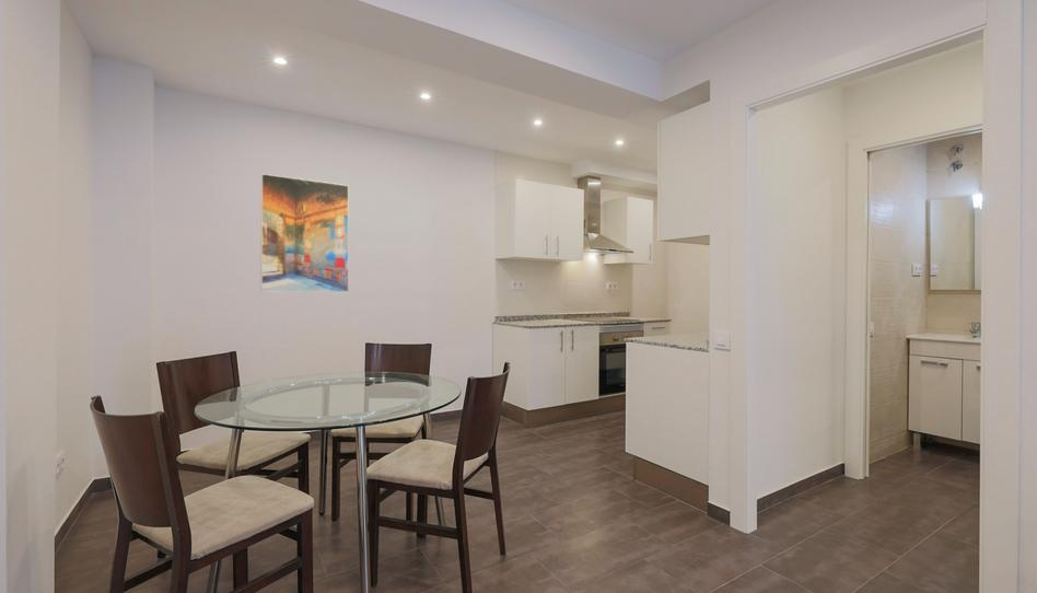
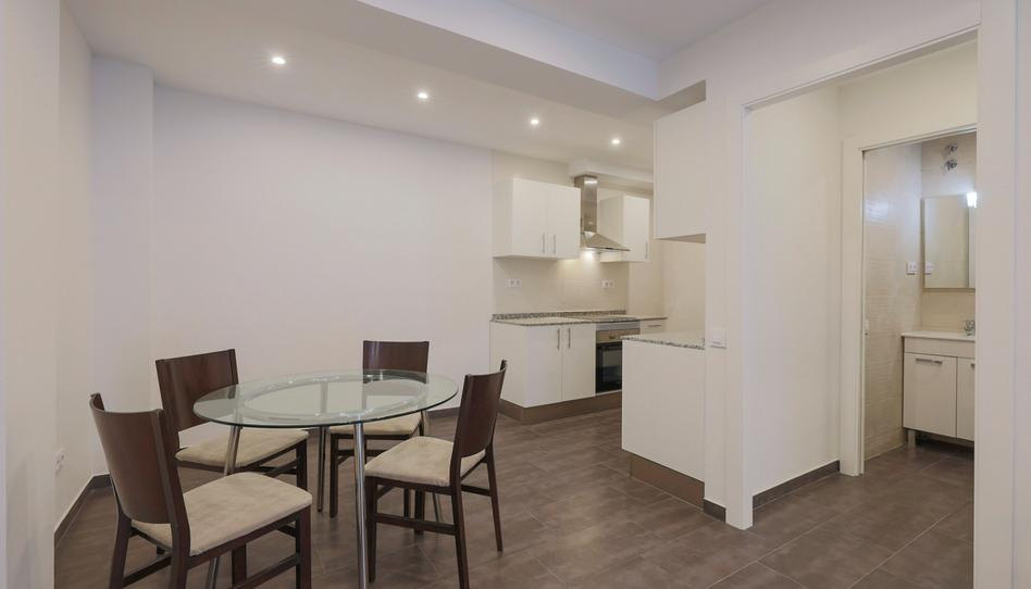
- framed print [260,173,350,293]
